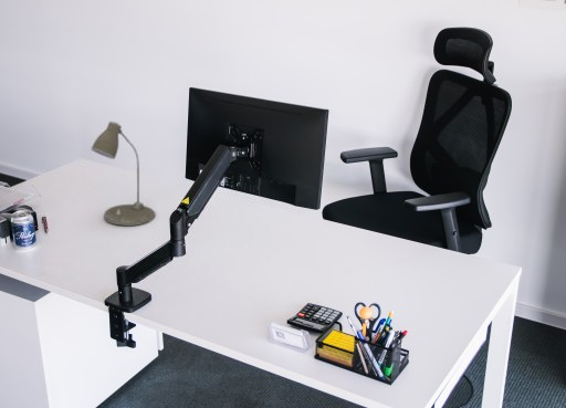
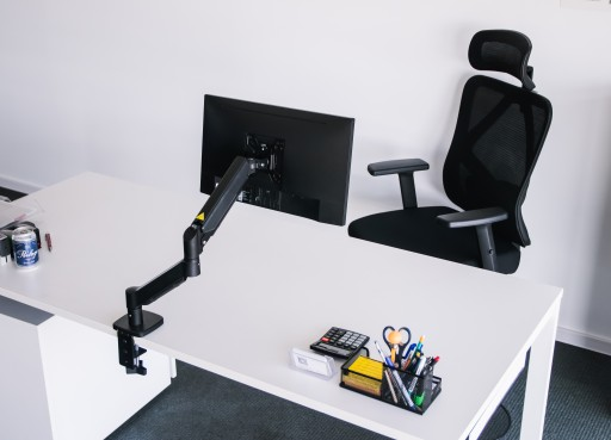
- desk lamp [91,121,156,226]
